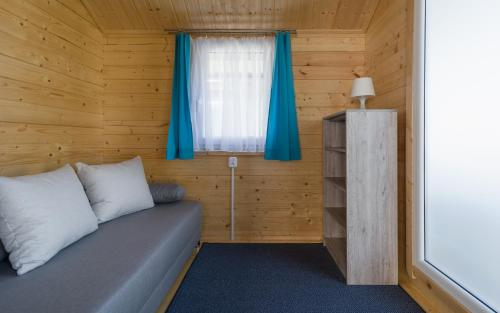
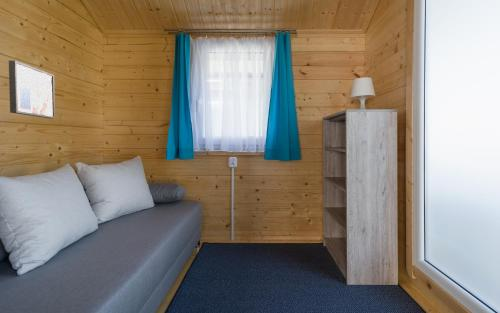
+ wall art [8,60,56,120]
